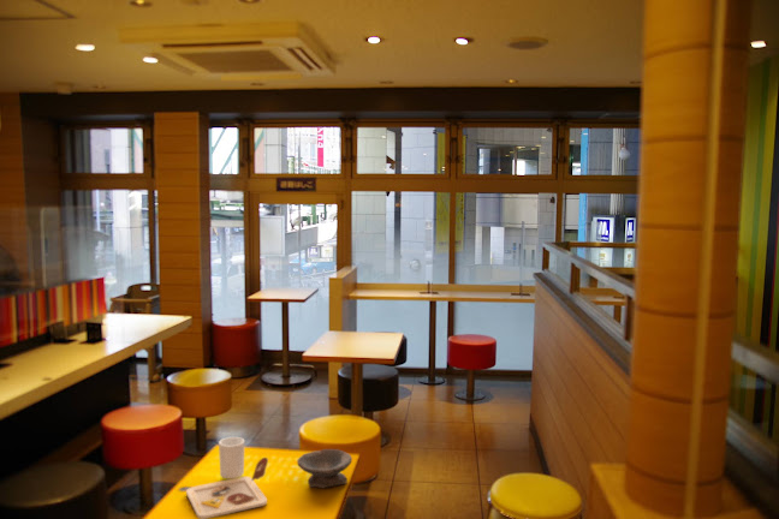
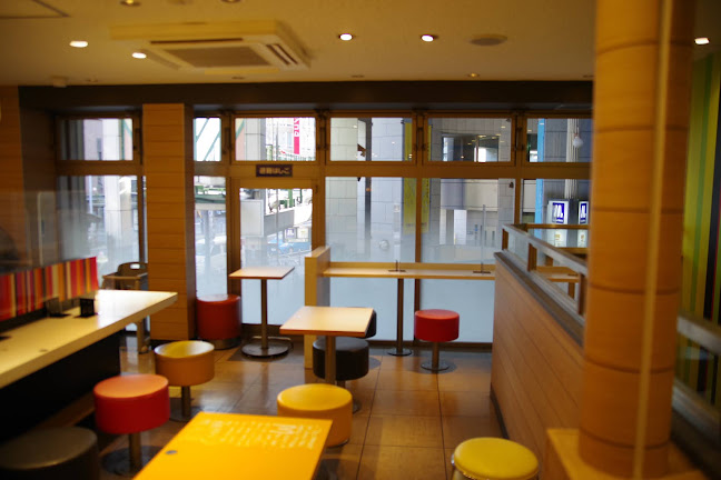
- food tray [185,436,269,519]
- bowl [296,448,353,489]
